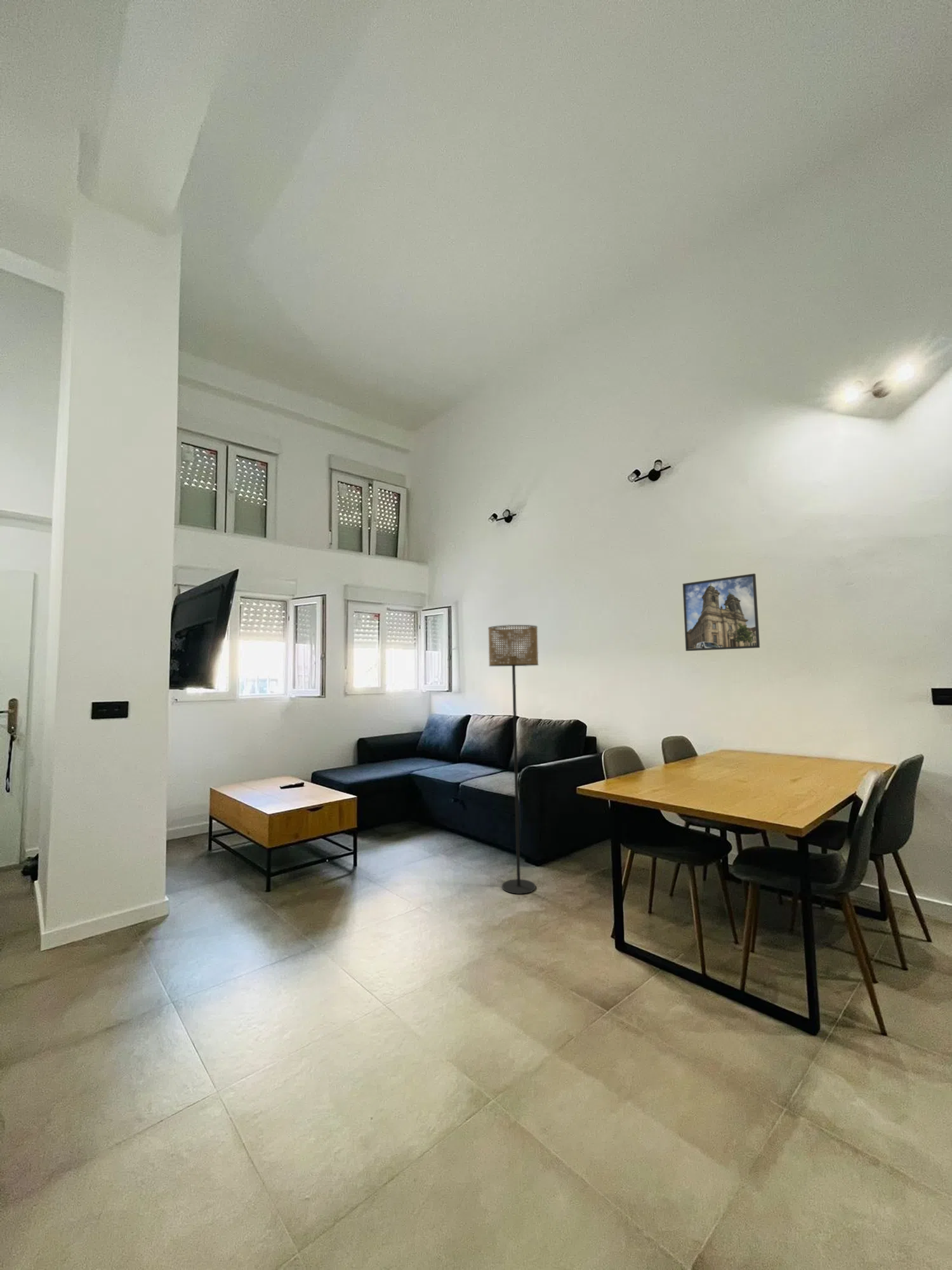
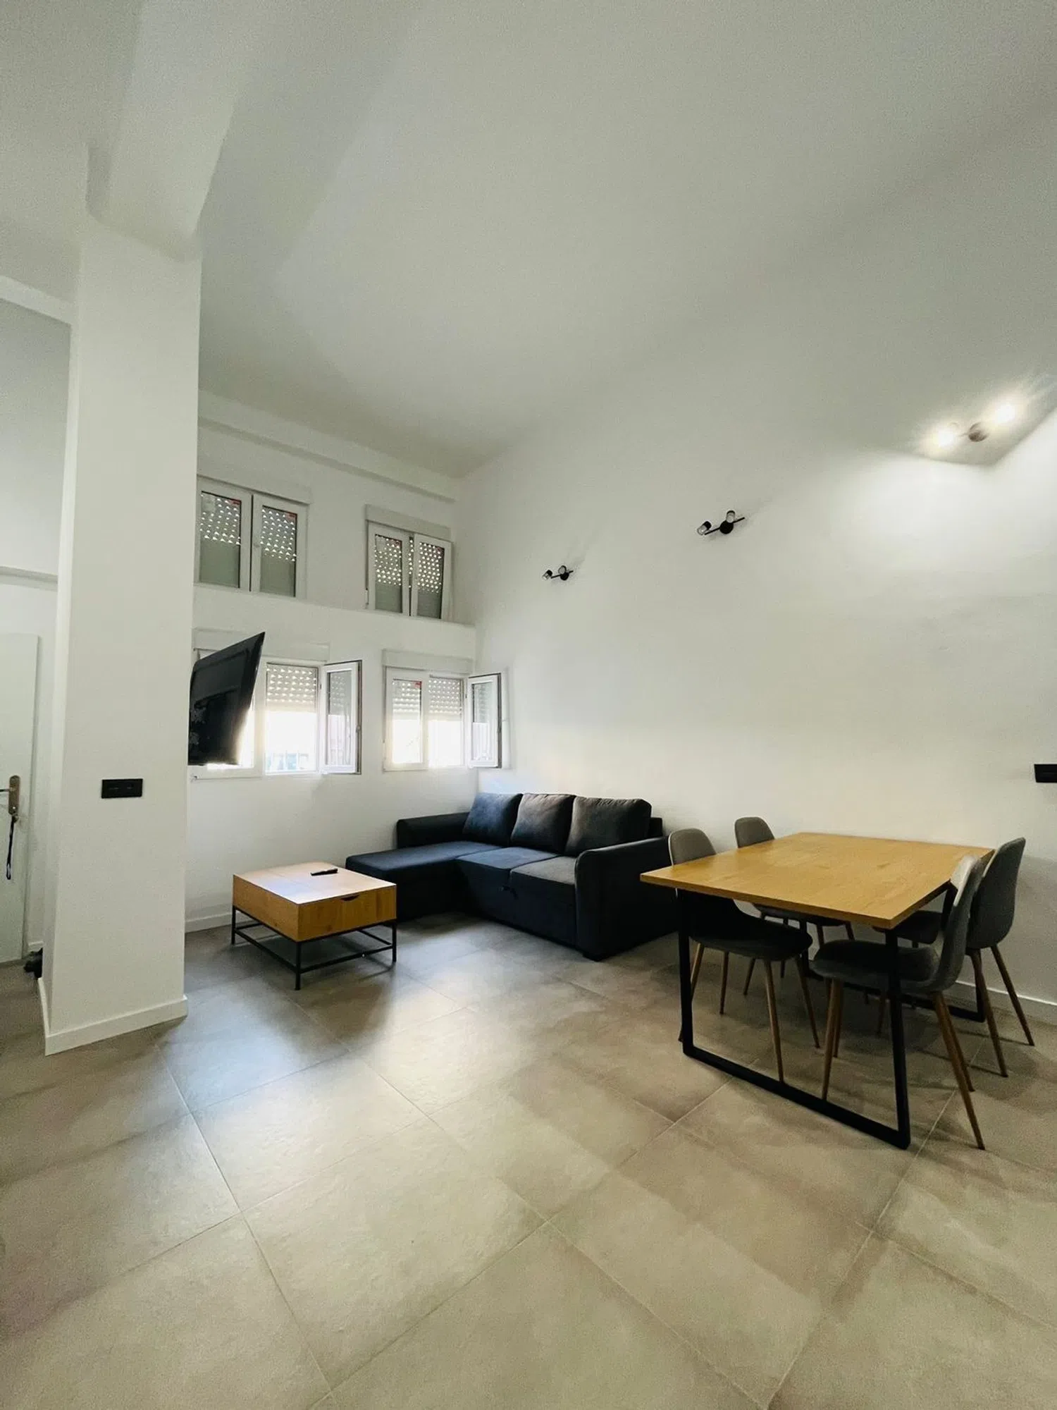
- floor lamp [487,624,539,895]
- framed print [682,573,760,652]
